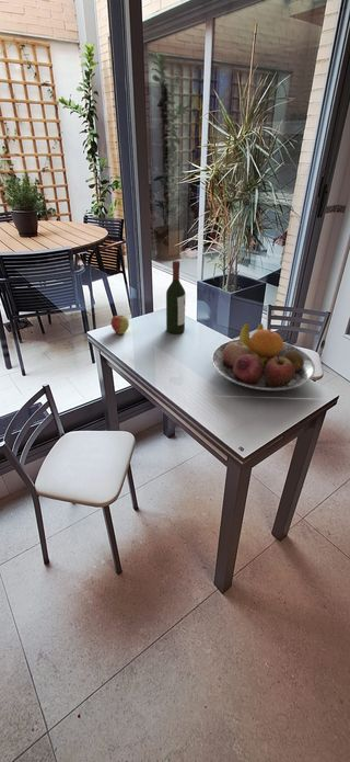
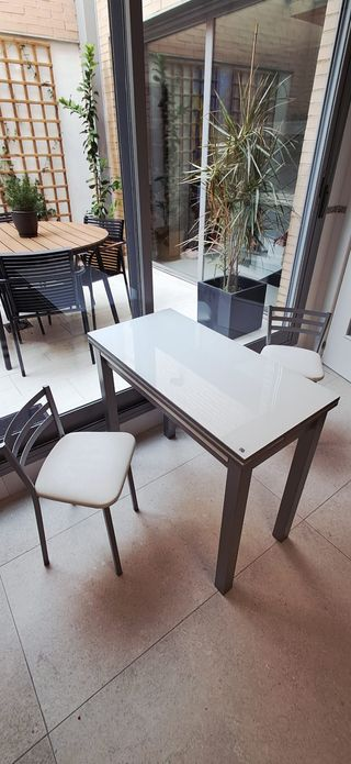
- fruit bowl [210,321,316,391]
- apple [109,312,130,335]
- wine bottle [165,260,186,334]
